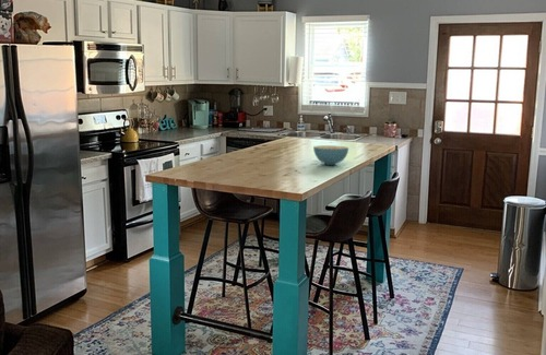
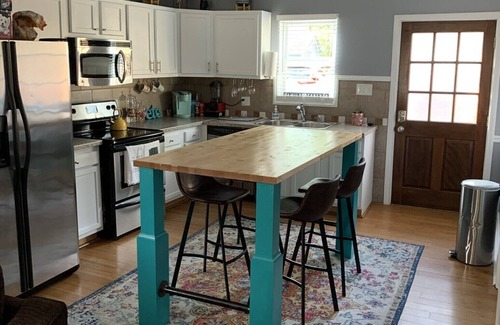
- cereal bowl [312,144,349,166]
